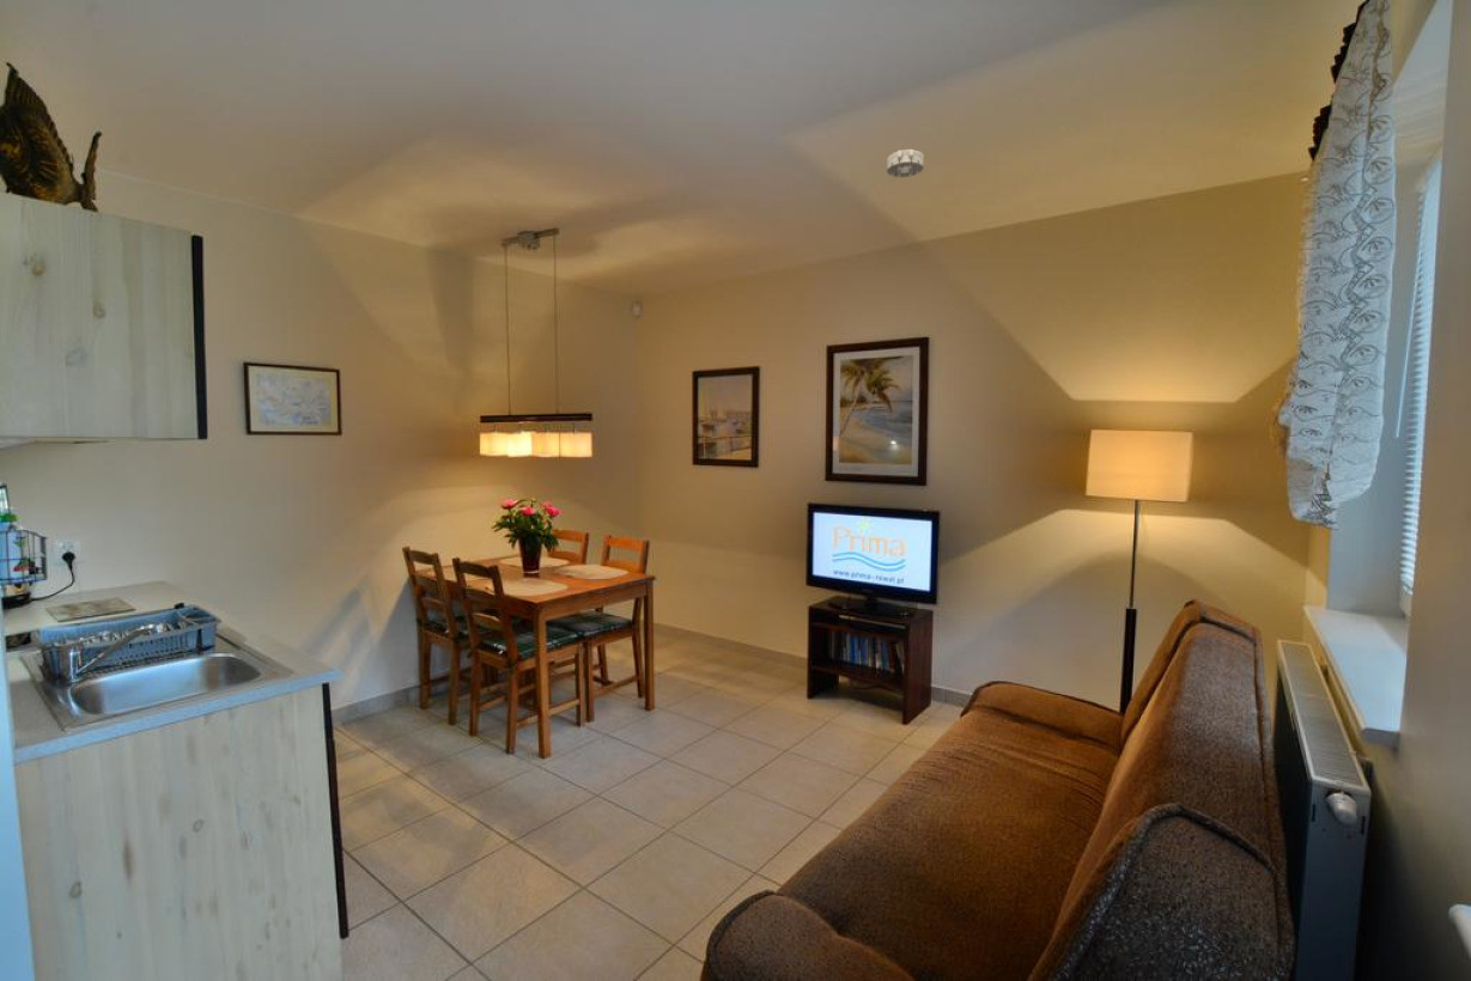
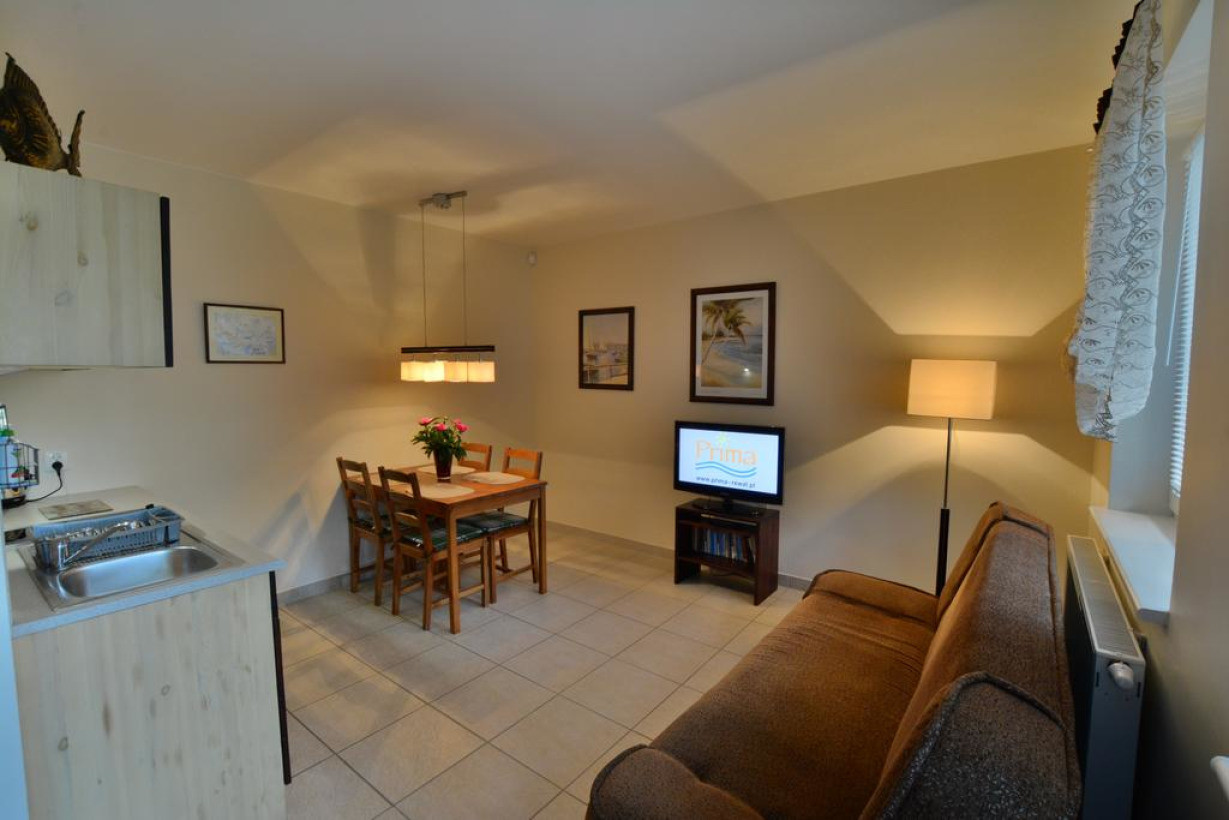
- smoke detector [886,148,925,178]
